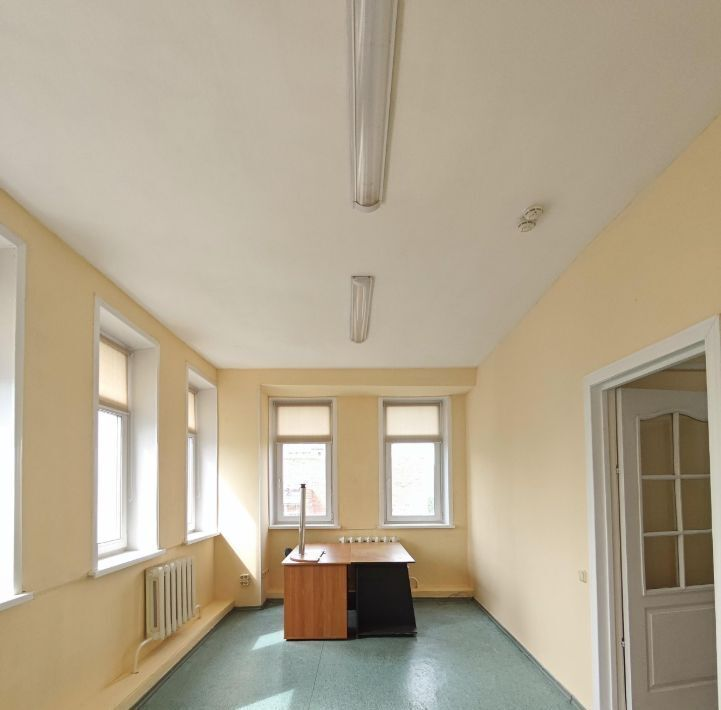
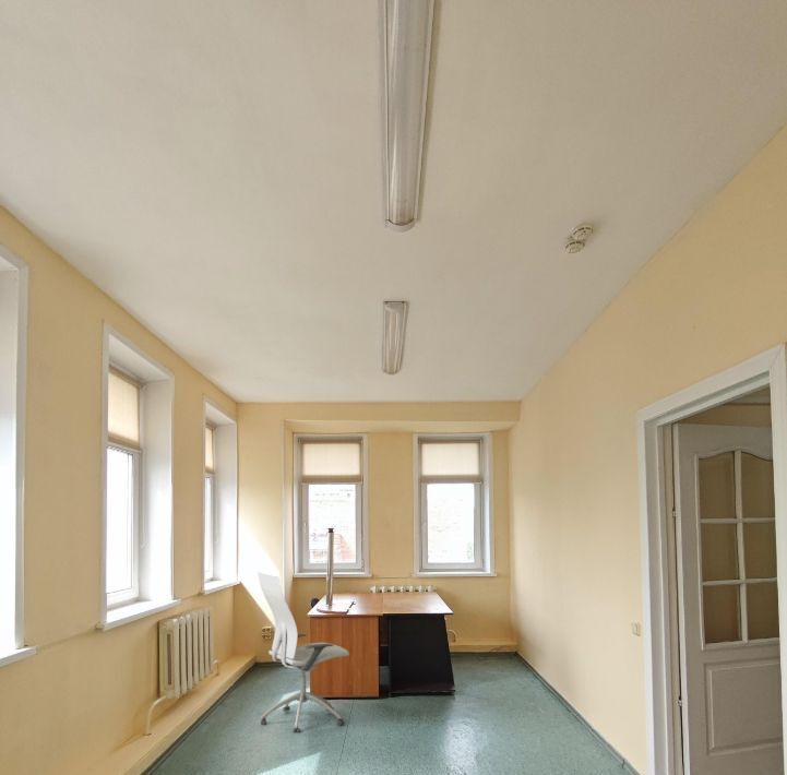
+ office chair [257,571,350,734]
